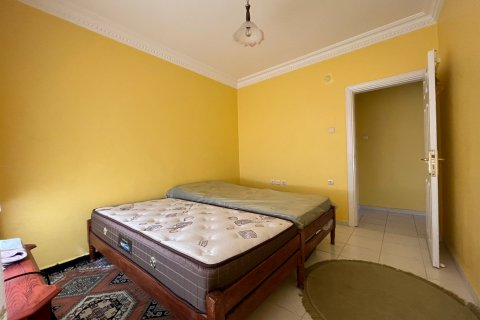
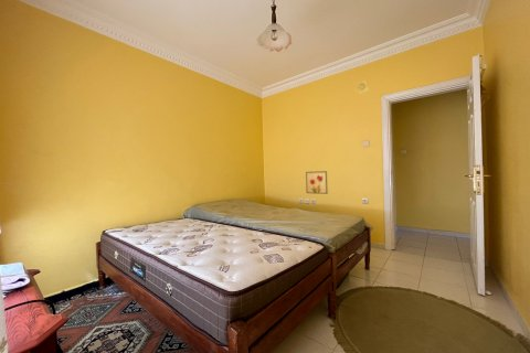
+ wall art [305,170,328,195]
